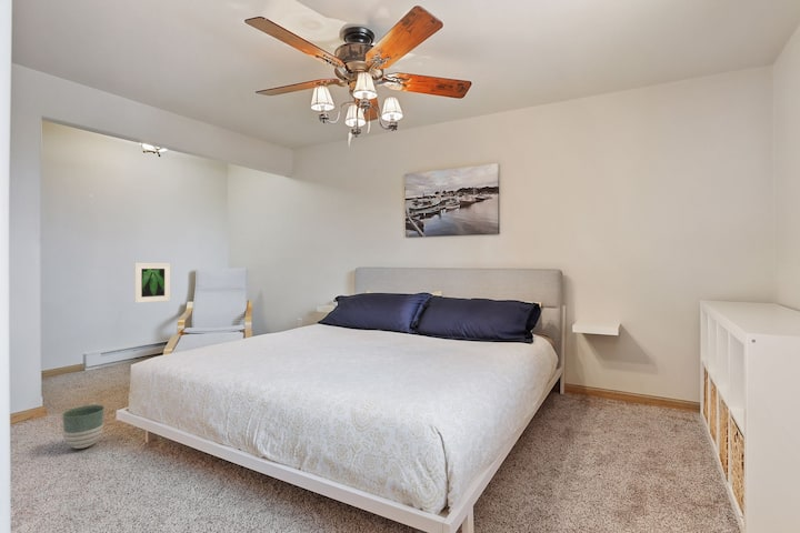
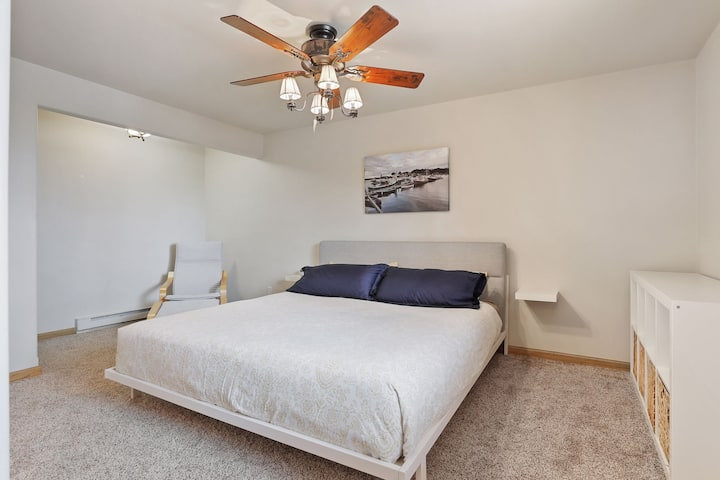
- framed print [133,262,171,304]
- planter [61,404,106,450]
